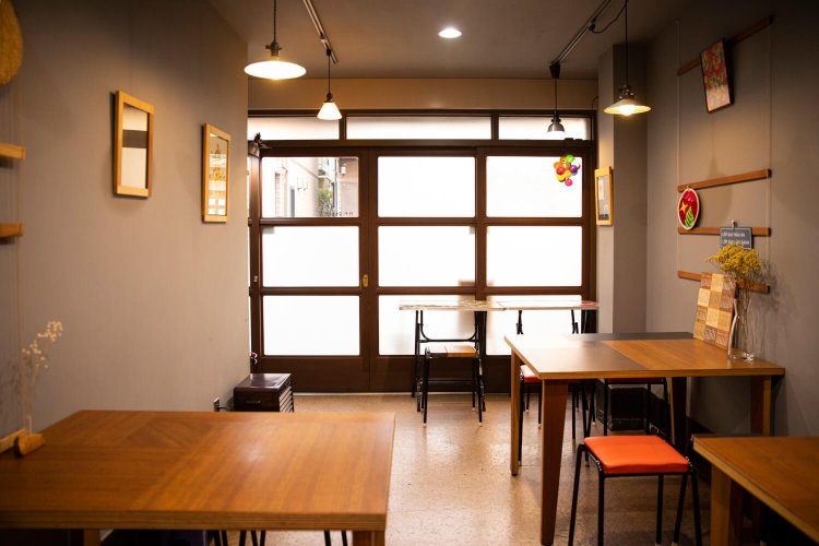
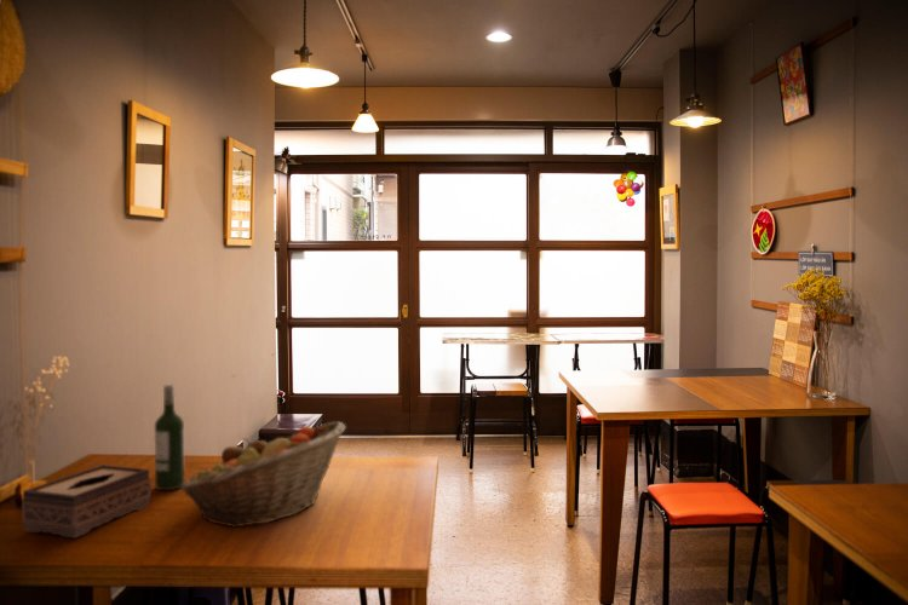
+ fruit basket [179,420,346,529]
+ tissue box [21,463,153,540]
+ wine bottle [154,384,185,491]
